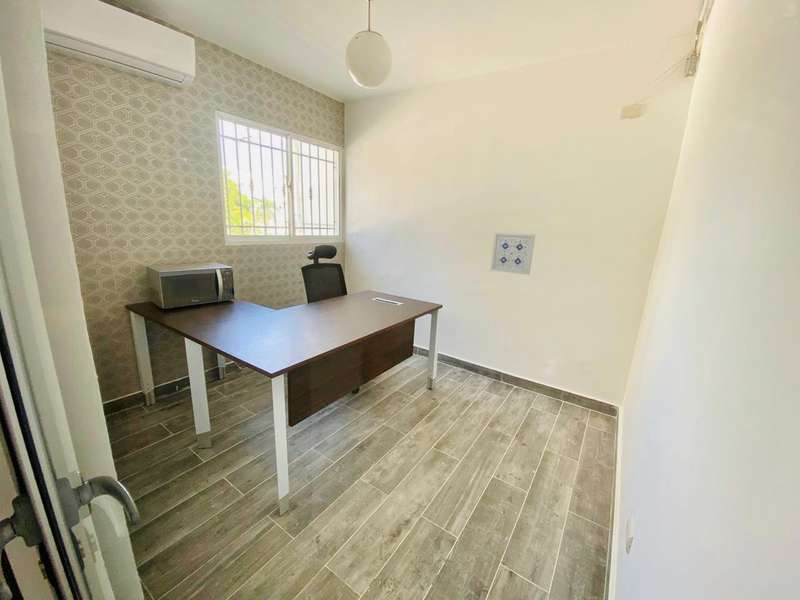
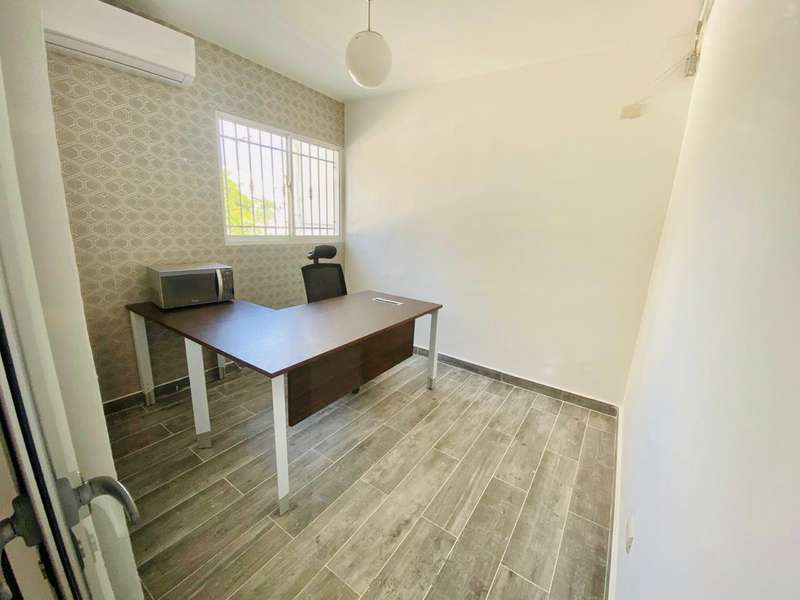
- wall art [490,232,536,276]
